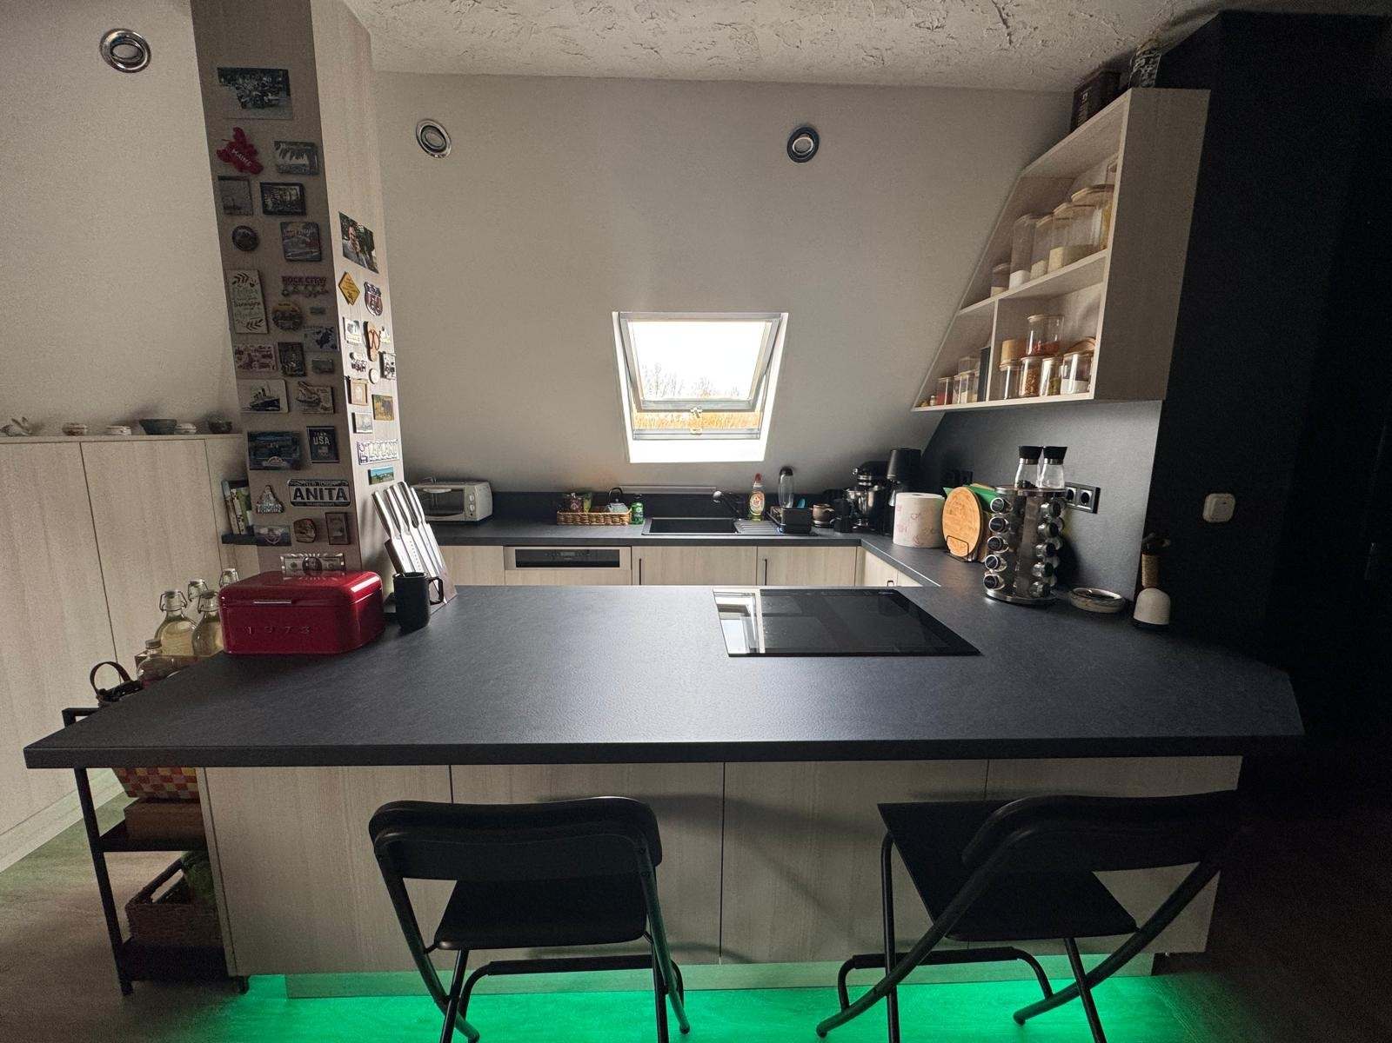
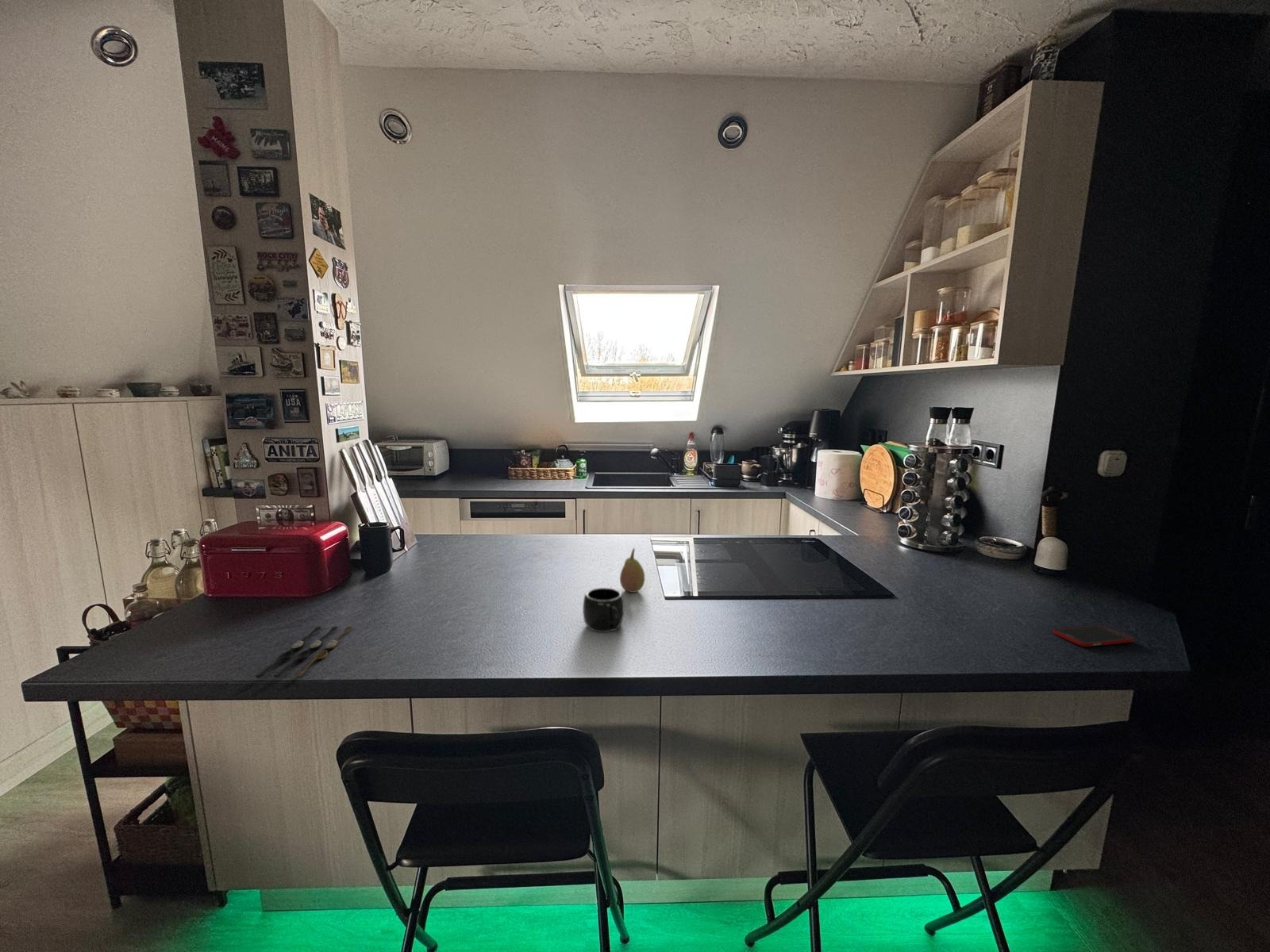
+ mug [582,587,625,633]
+ spoon [255,625,353,678]
+ cell phone [1052,624,1134,647]
+ fruit [619,547,645,593]
